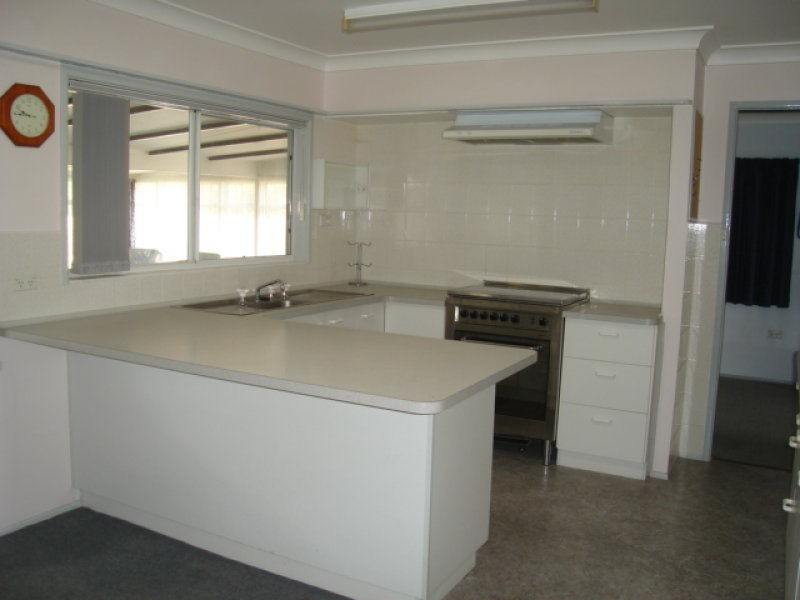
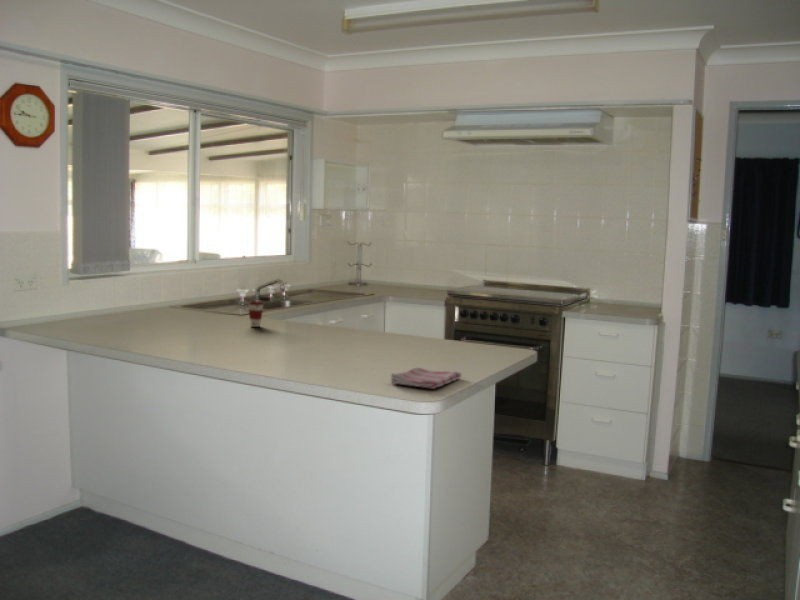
+ dish towel [390,367,462,390]
+ coffee cup [247,300,265,328]
